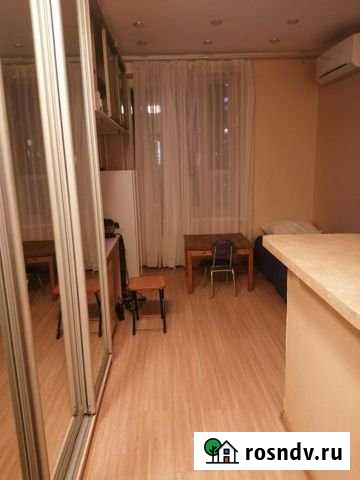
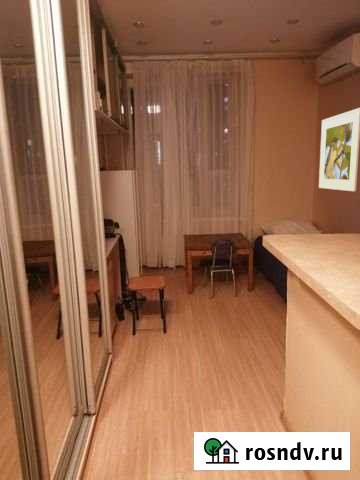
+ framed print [318,107,360,192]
